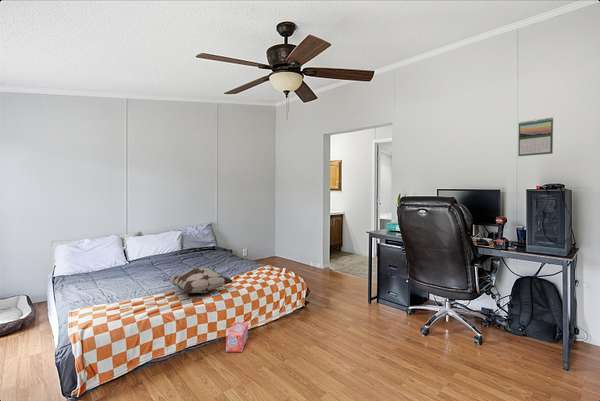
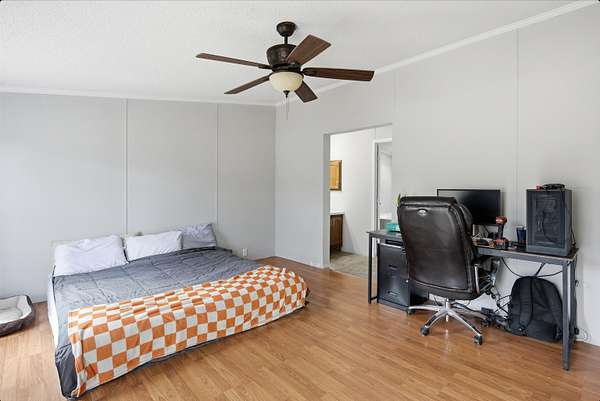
- decorative pillow [162,267,234,295]
- box [225,321,249,353]
- calendar [517,117,554,157]
